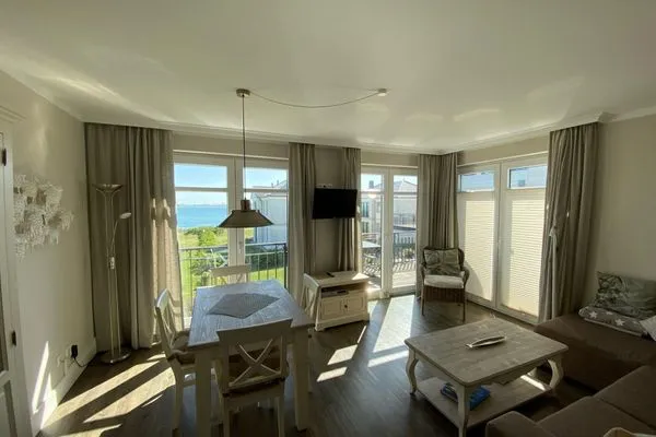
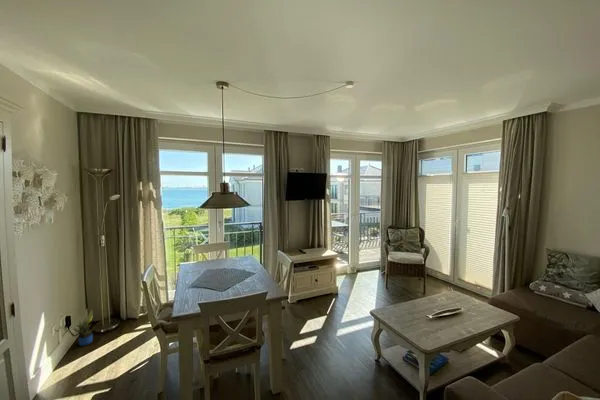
+ potted plant [72,308,96,347]
